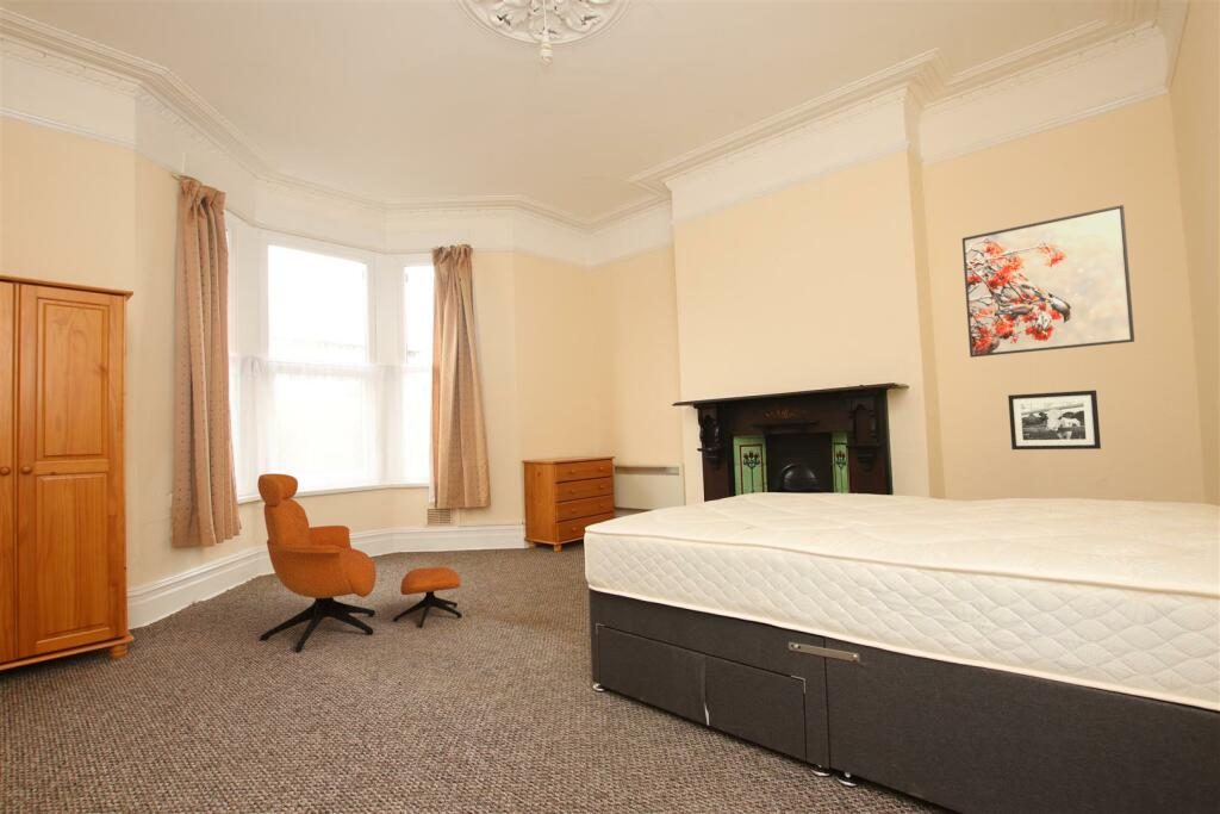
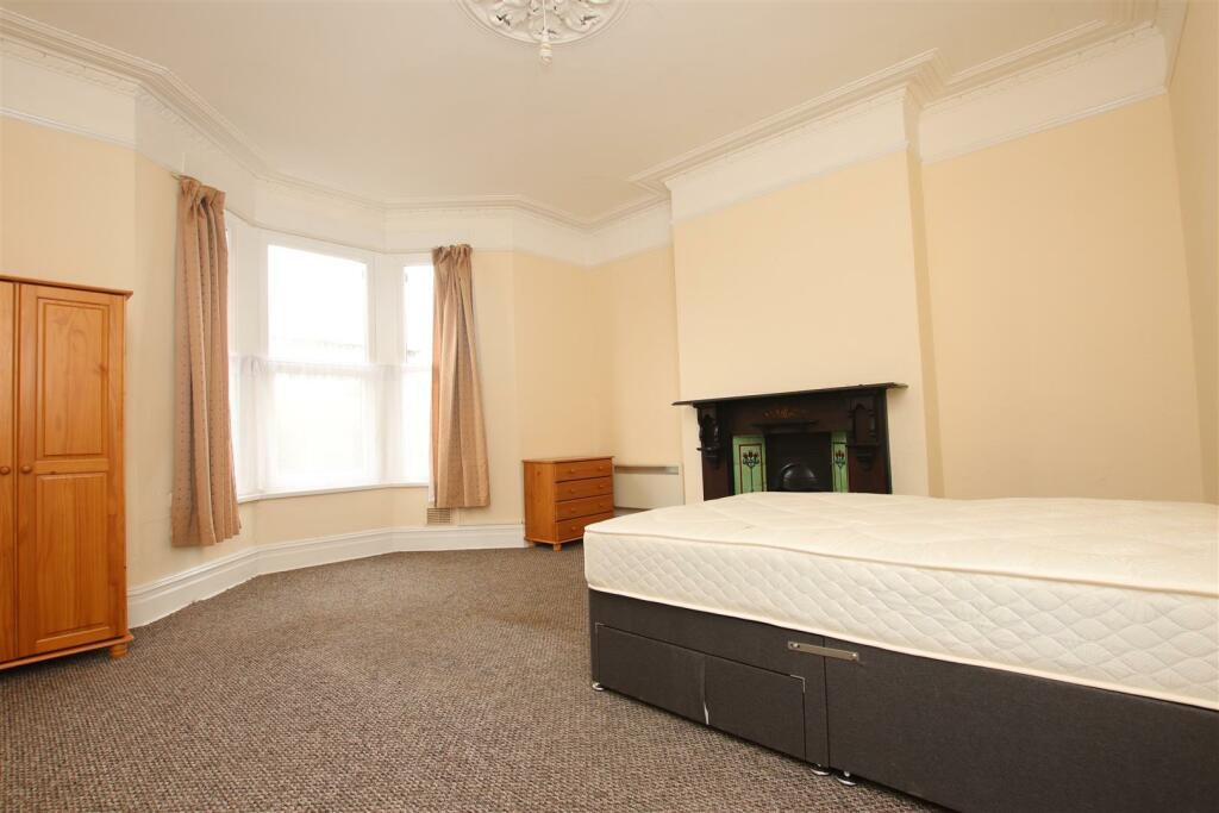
- armchair [256,472,463,654]
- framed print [961,204,1135,359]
- picture frame [1007,389,1102,451]
